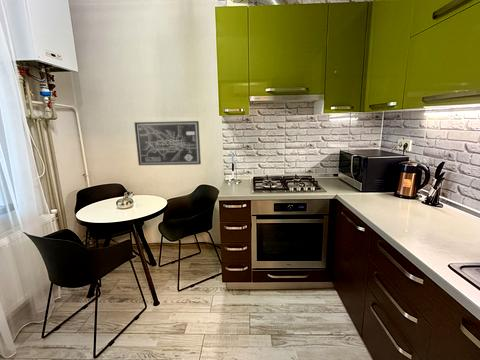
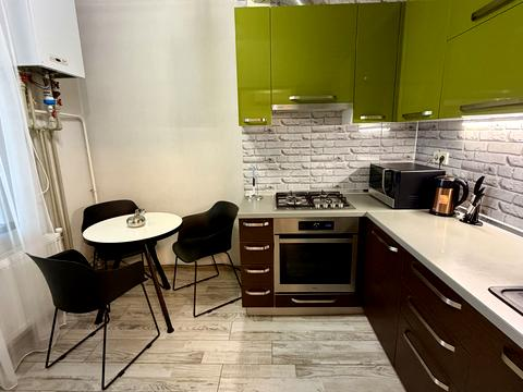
- wall art [133,120,202,166]
